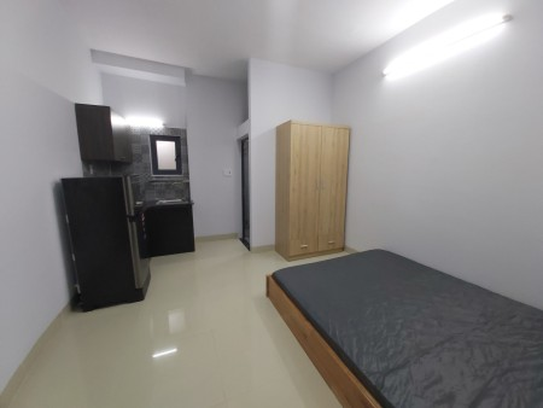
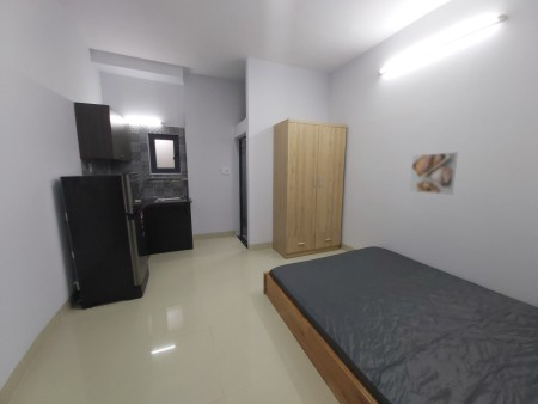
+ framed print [409,151,459,196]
